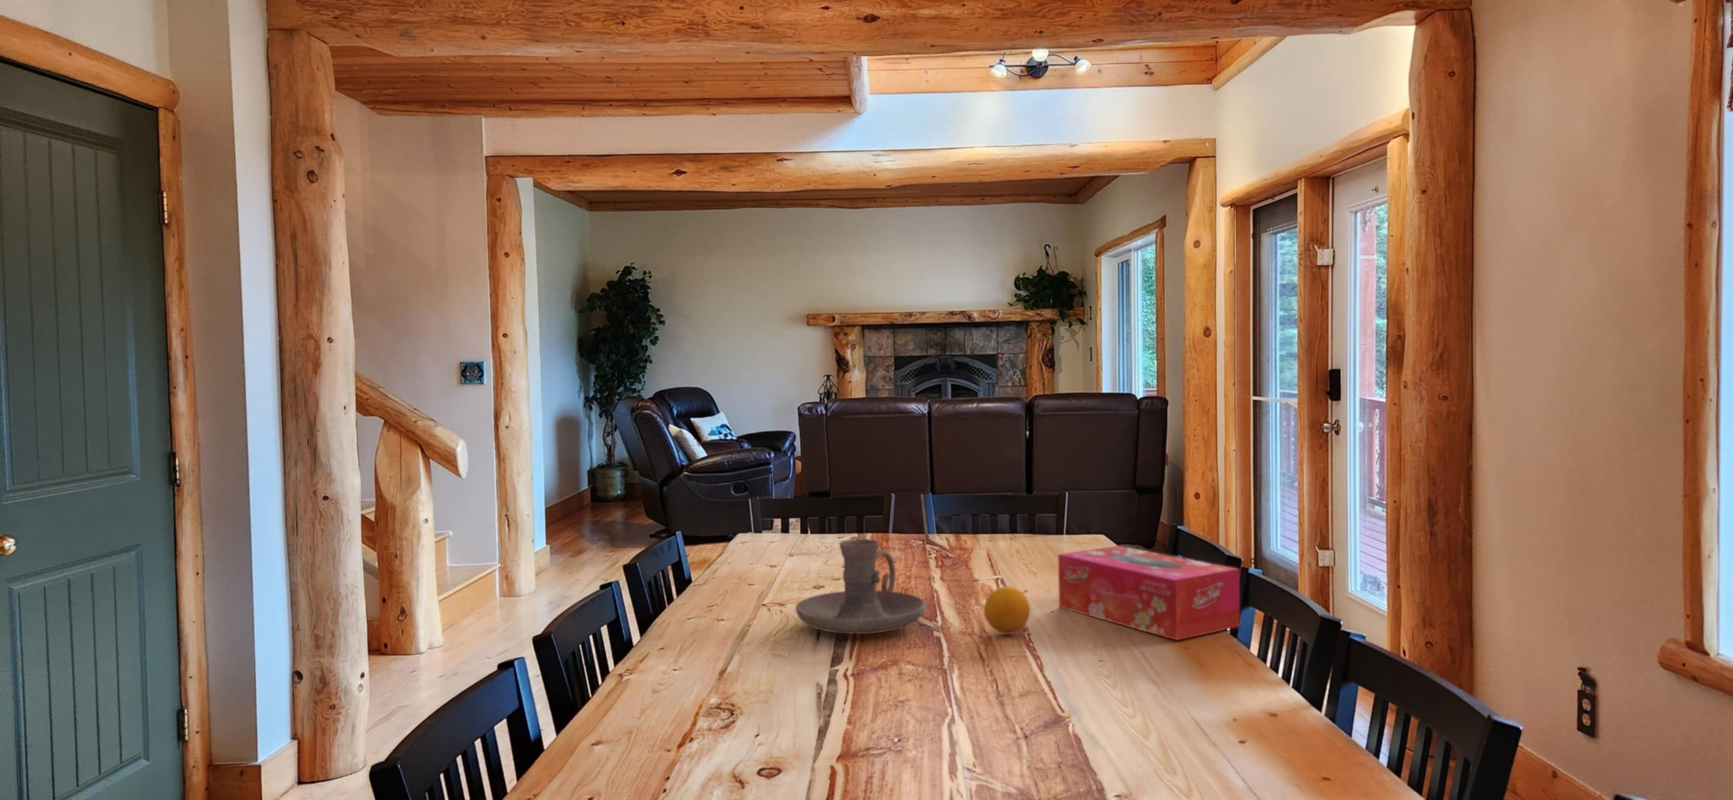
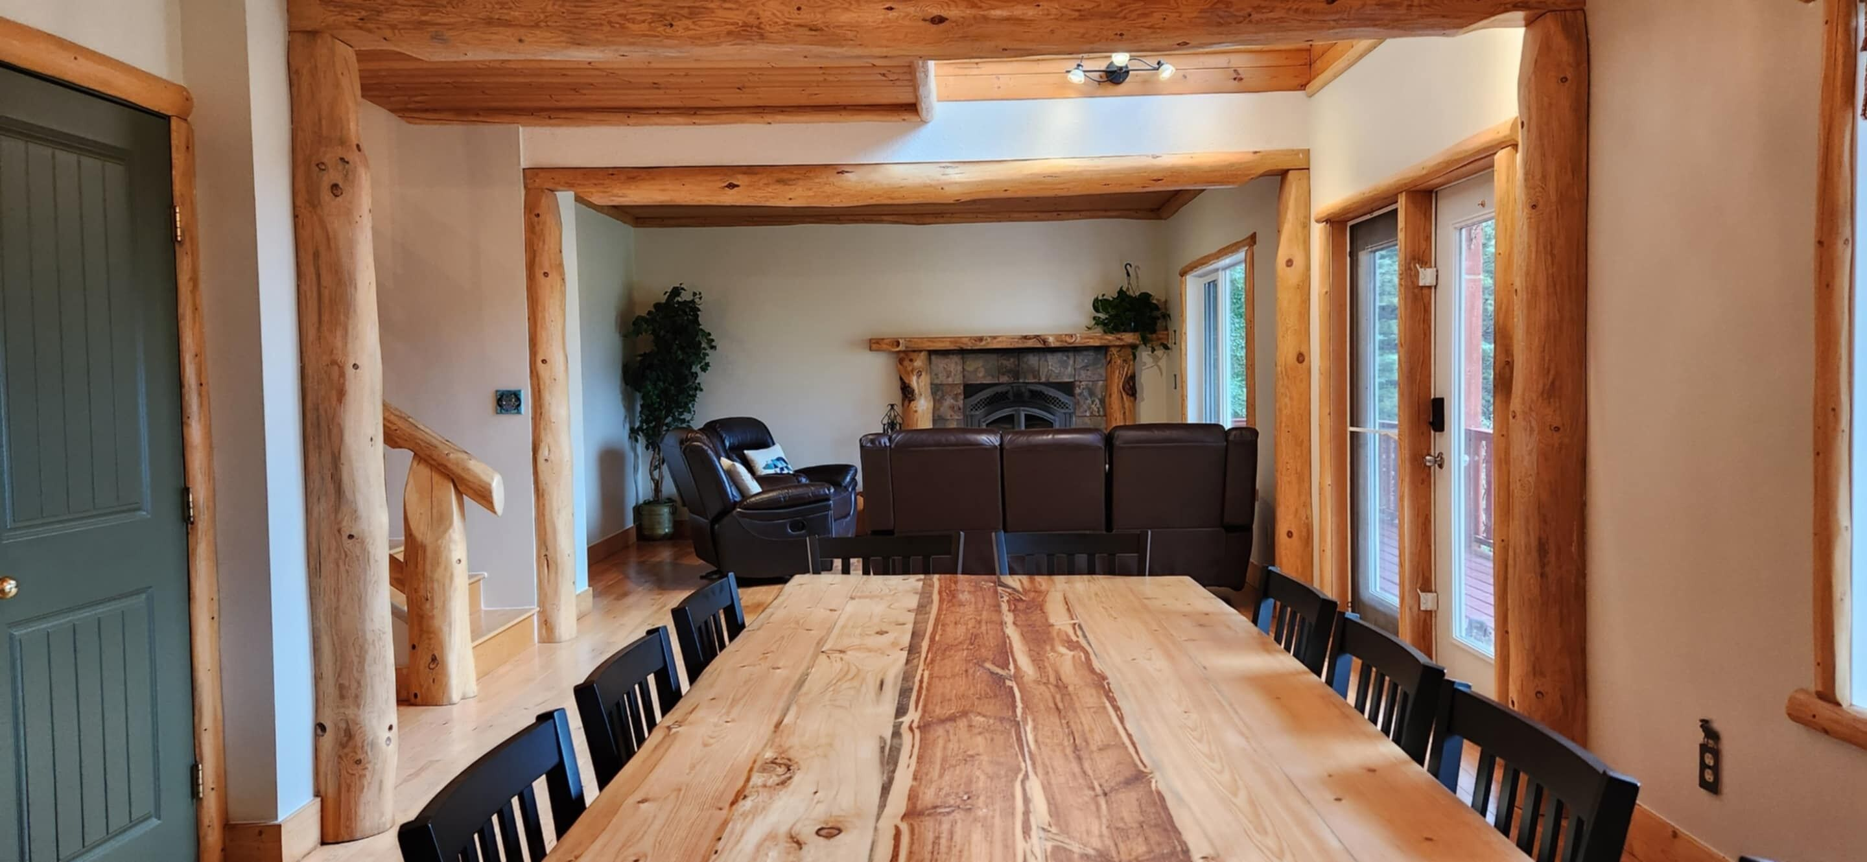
- fruit [984,586,1031,634]
- tissue box [1058,545,1241,641]
- candle holder [795,538,926,634]
